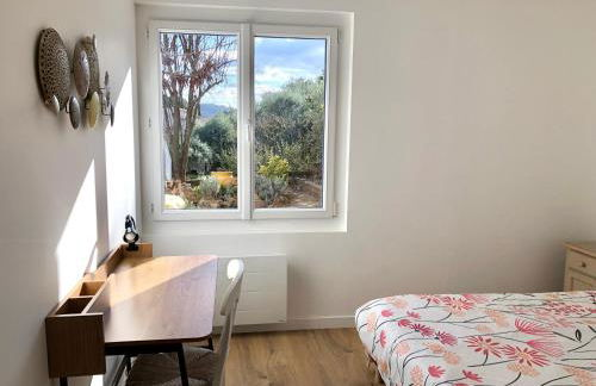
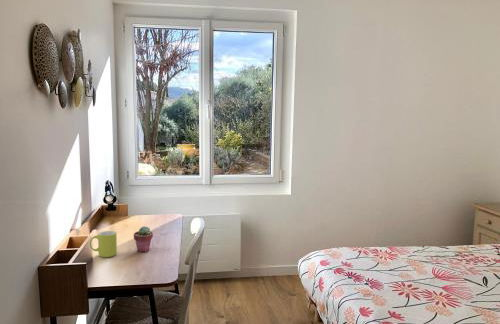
+ mug [89,230,118,258]
+ potted succulent [133,225,154,253]
